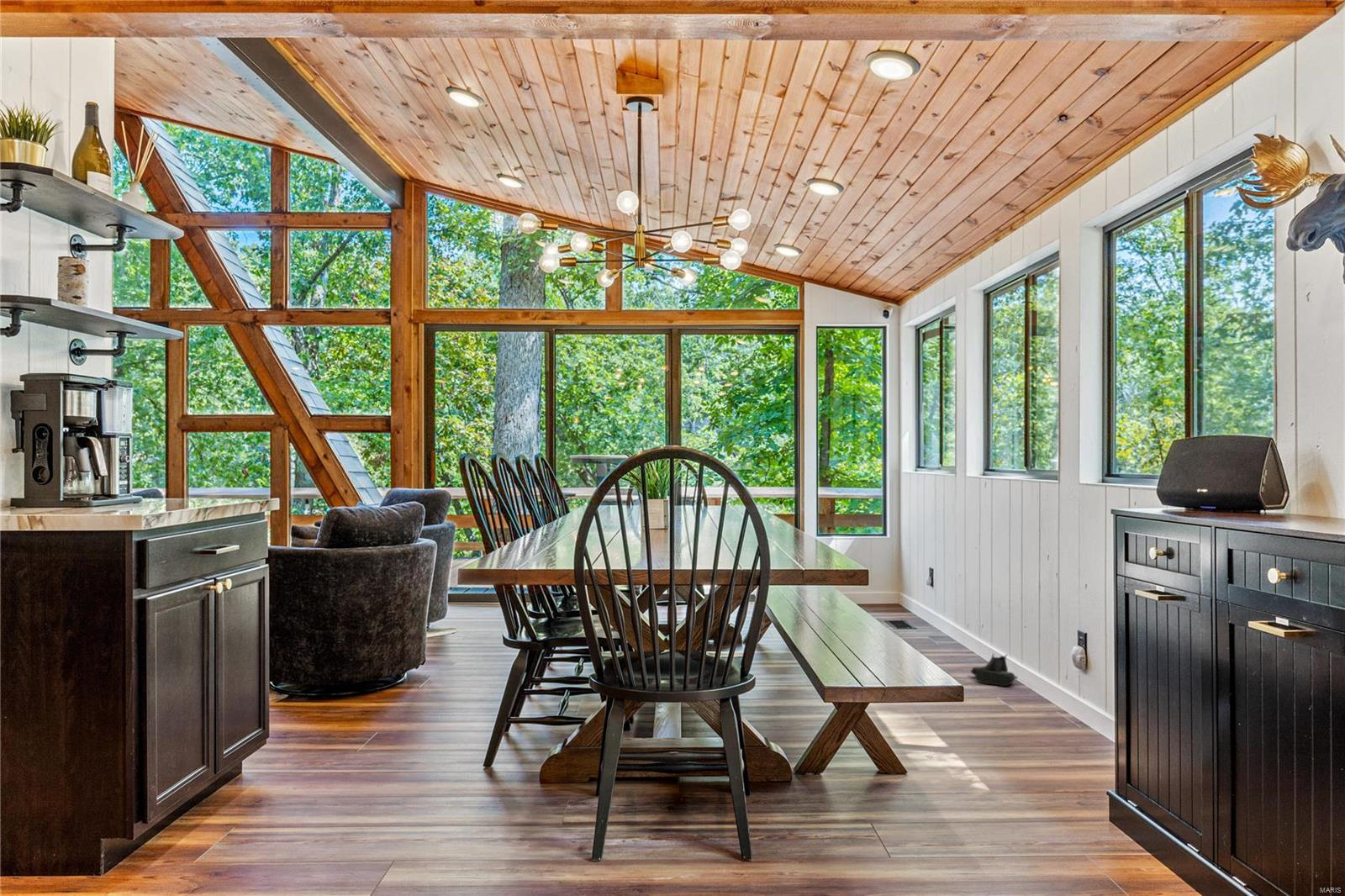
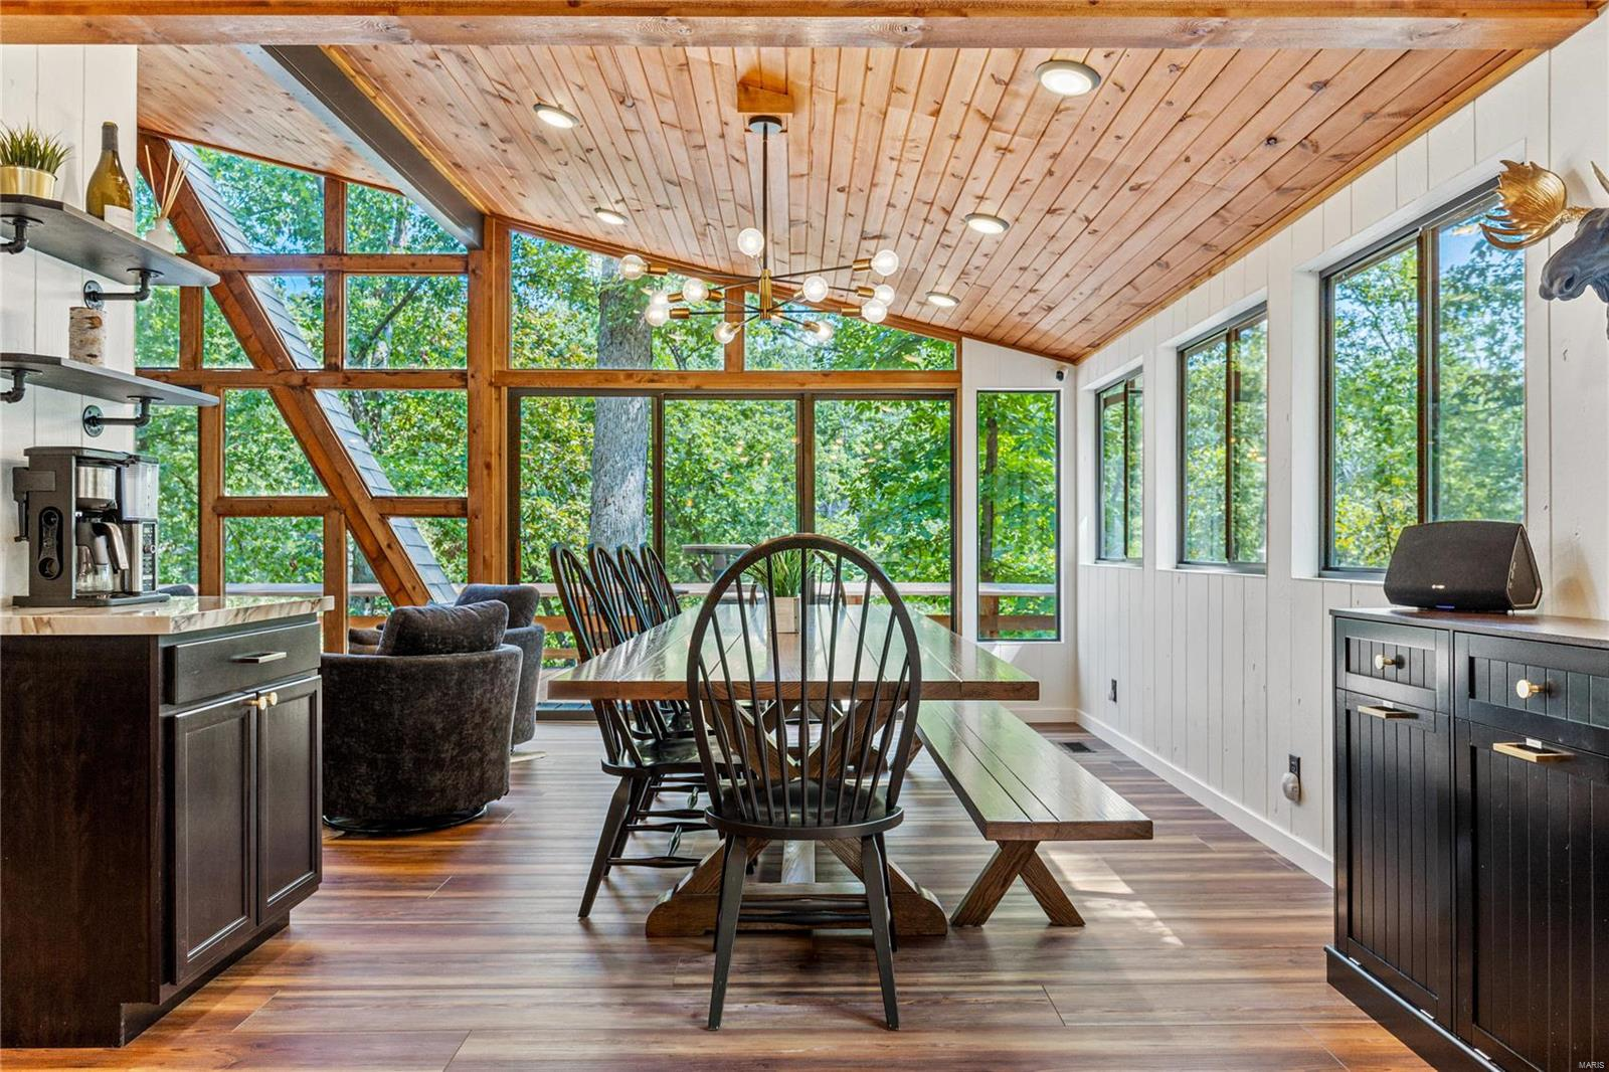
- boots [970,652,1018,687]
